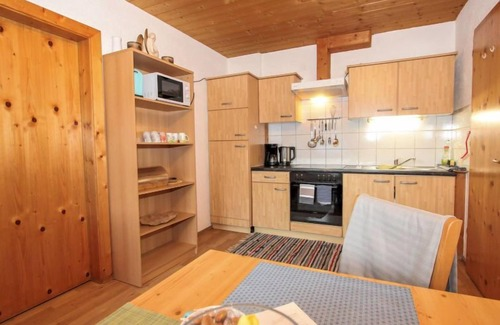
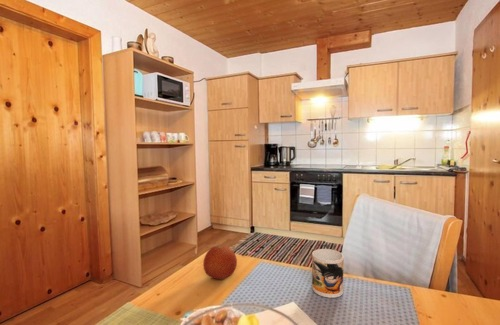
+ mug [311,248,345,299]
+ fruit [202,244,238,280]
